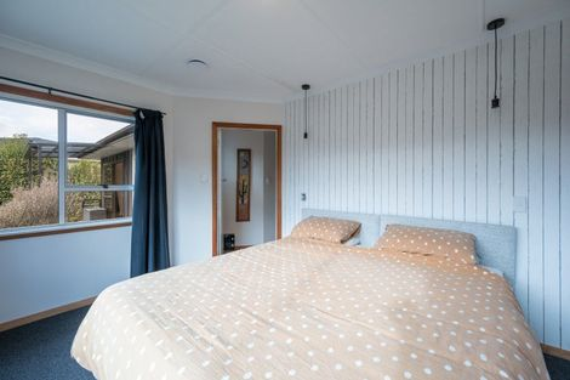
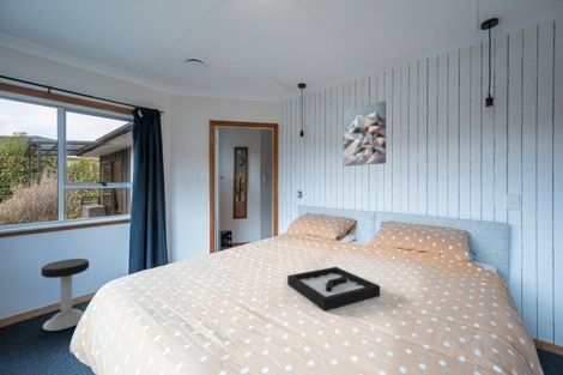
+ stool [41,258,90,332]
+ wall art [343,99,387,167]
+ decorative tray [286,266,381,312]
